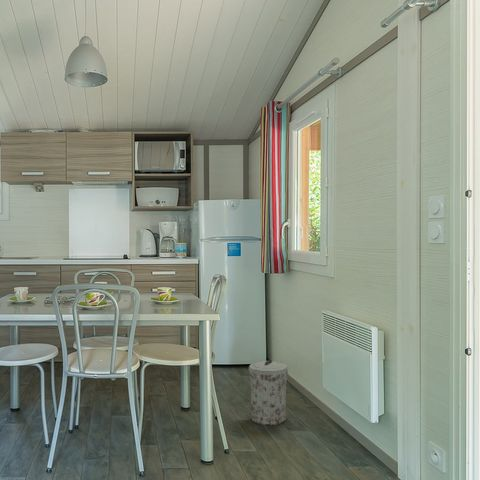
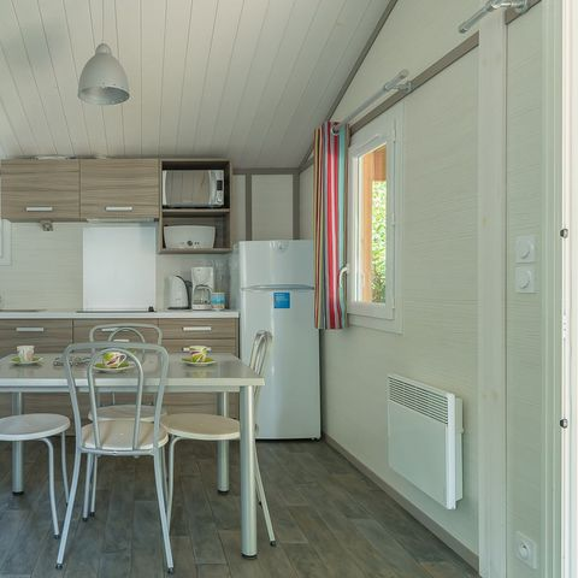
- trash can [248,359,289,426]
